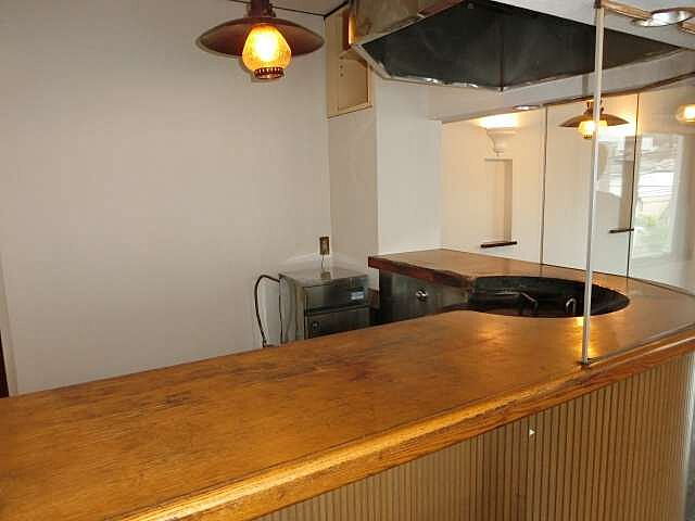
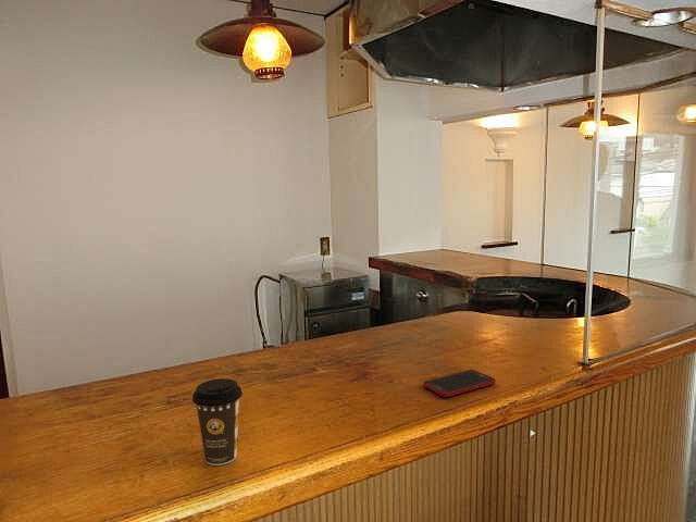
+ cell phone [422,369,497,398]
+ coffee cup [191,377,244,467]
